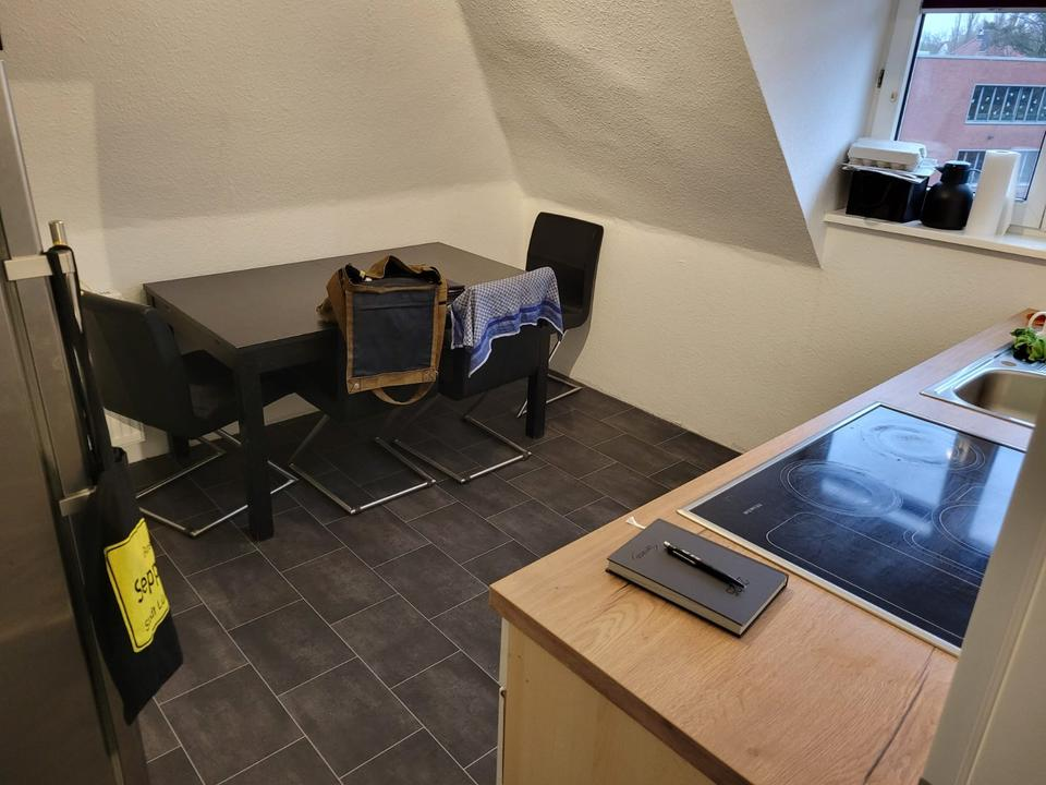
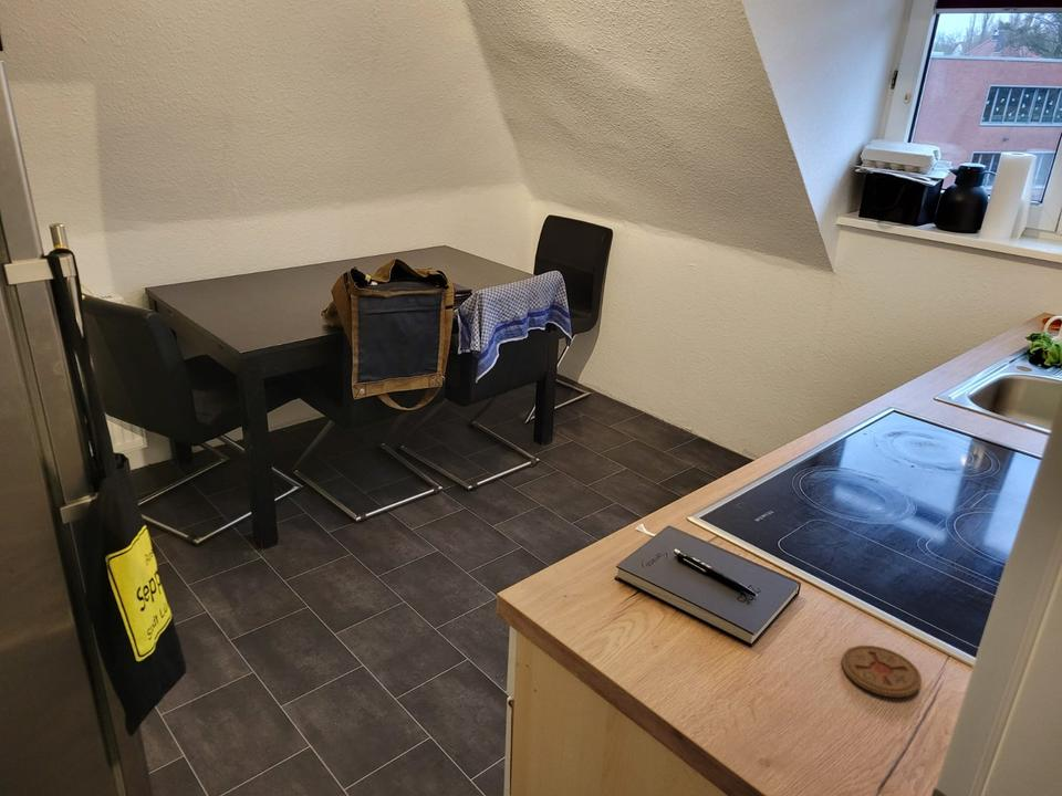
+ coaster [841,645,923,699]
